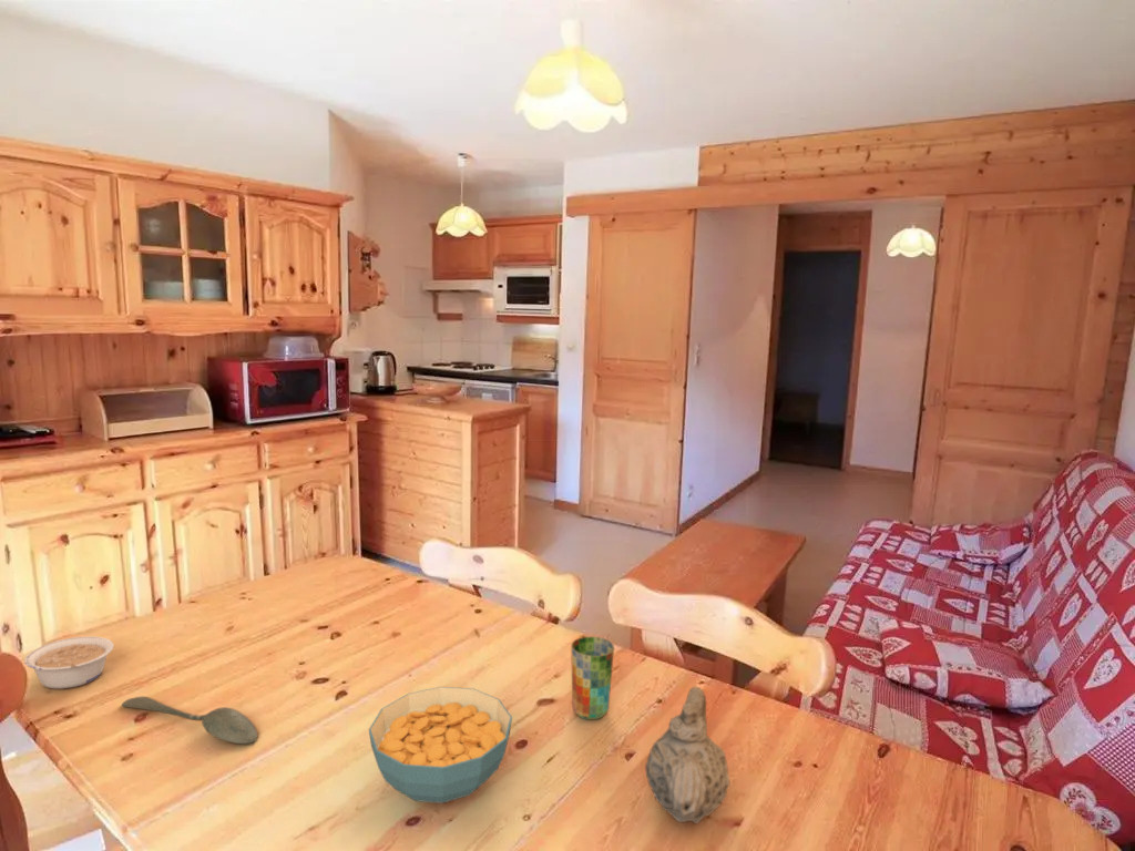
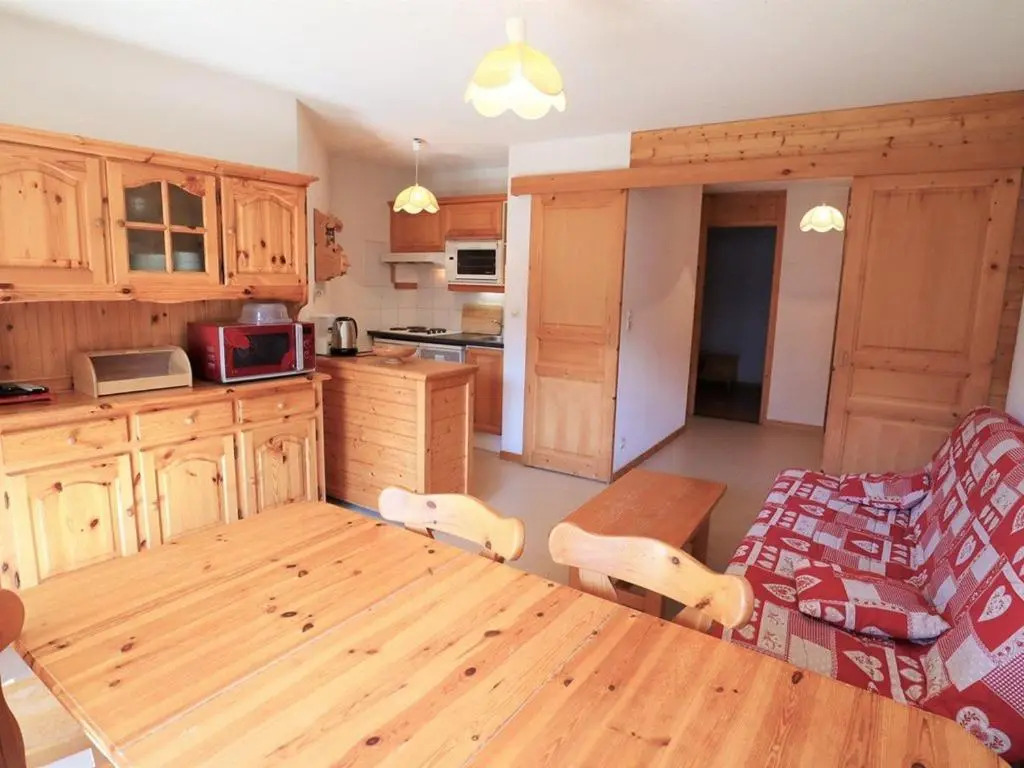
- cereal bowl [368,686,513,804]
- cup [570,636,615,721]
- teapot [644,686,732,824]
- spoon [121,696,259,745]
- legume [23,635,115,690]
